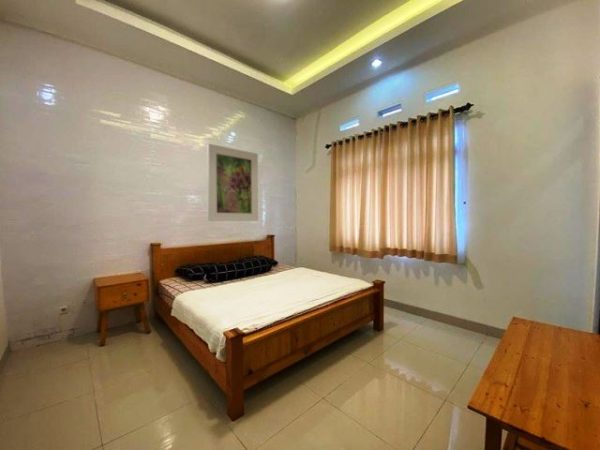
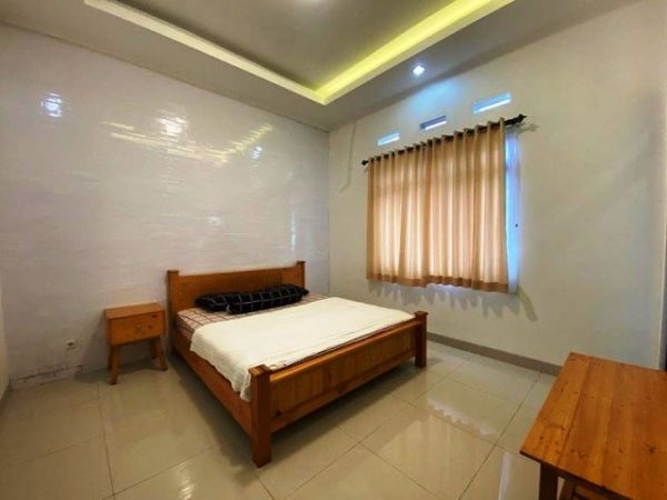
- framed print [207,143,259,222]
